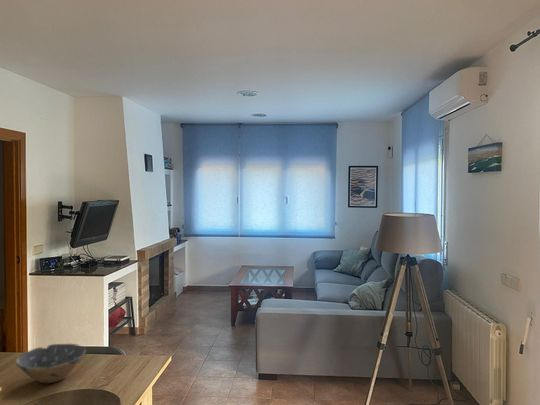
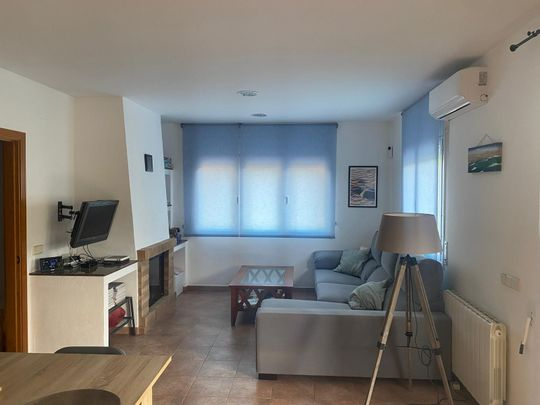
- bowl [14,343,87,384]
